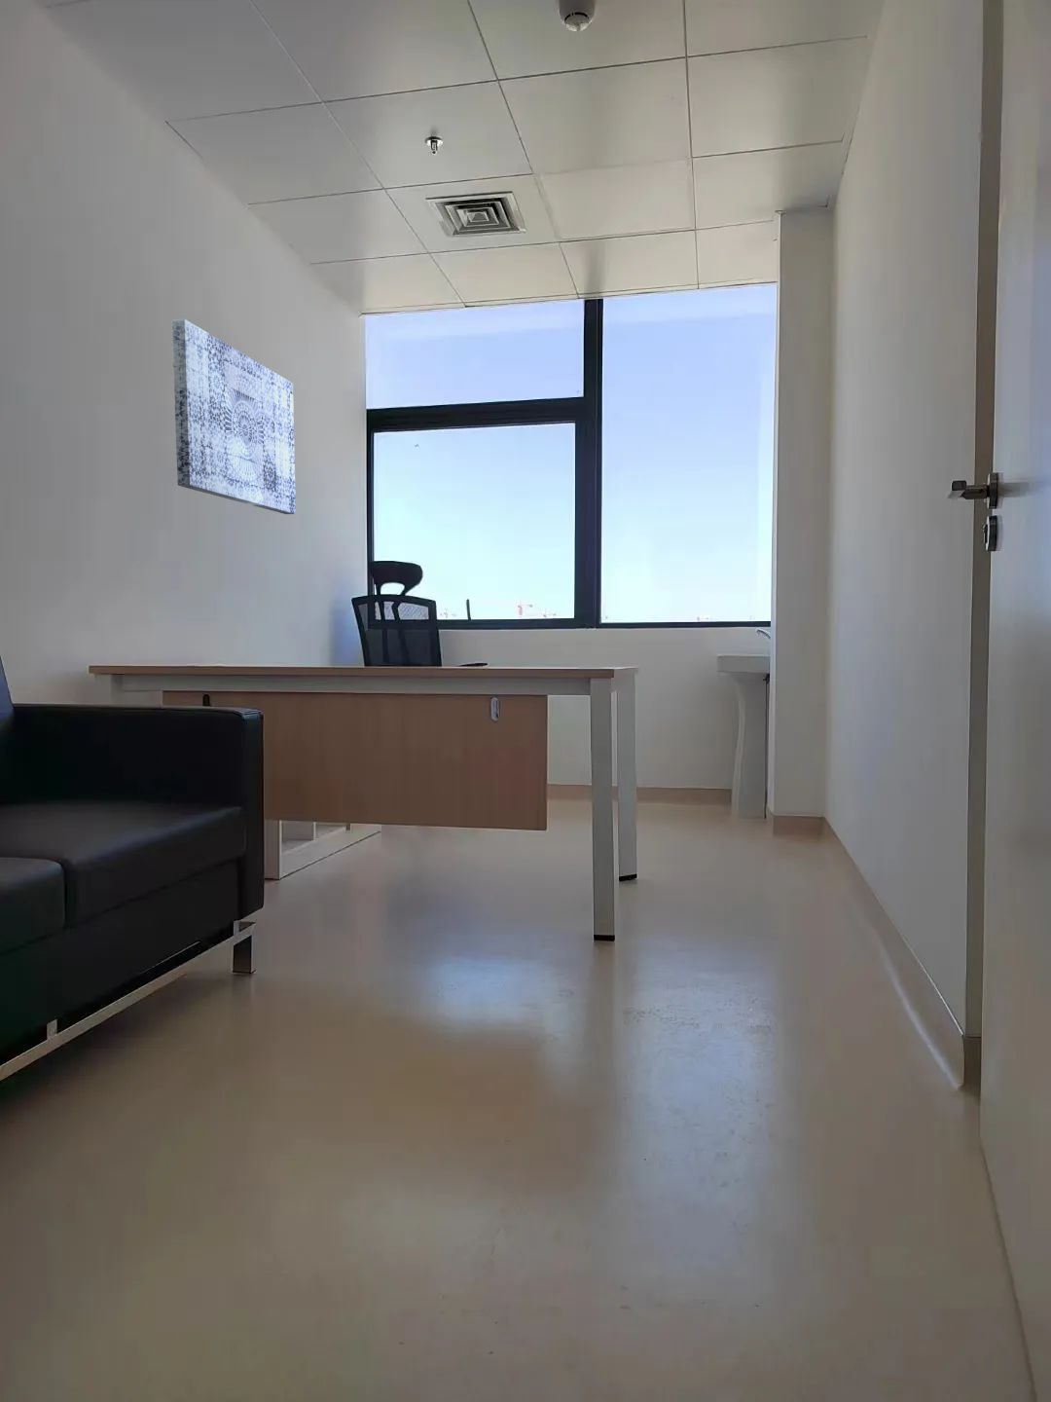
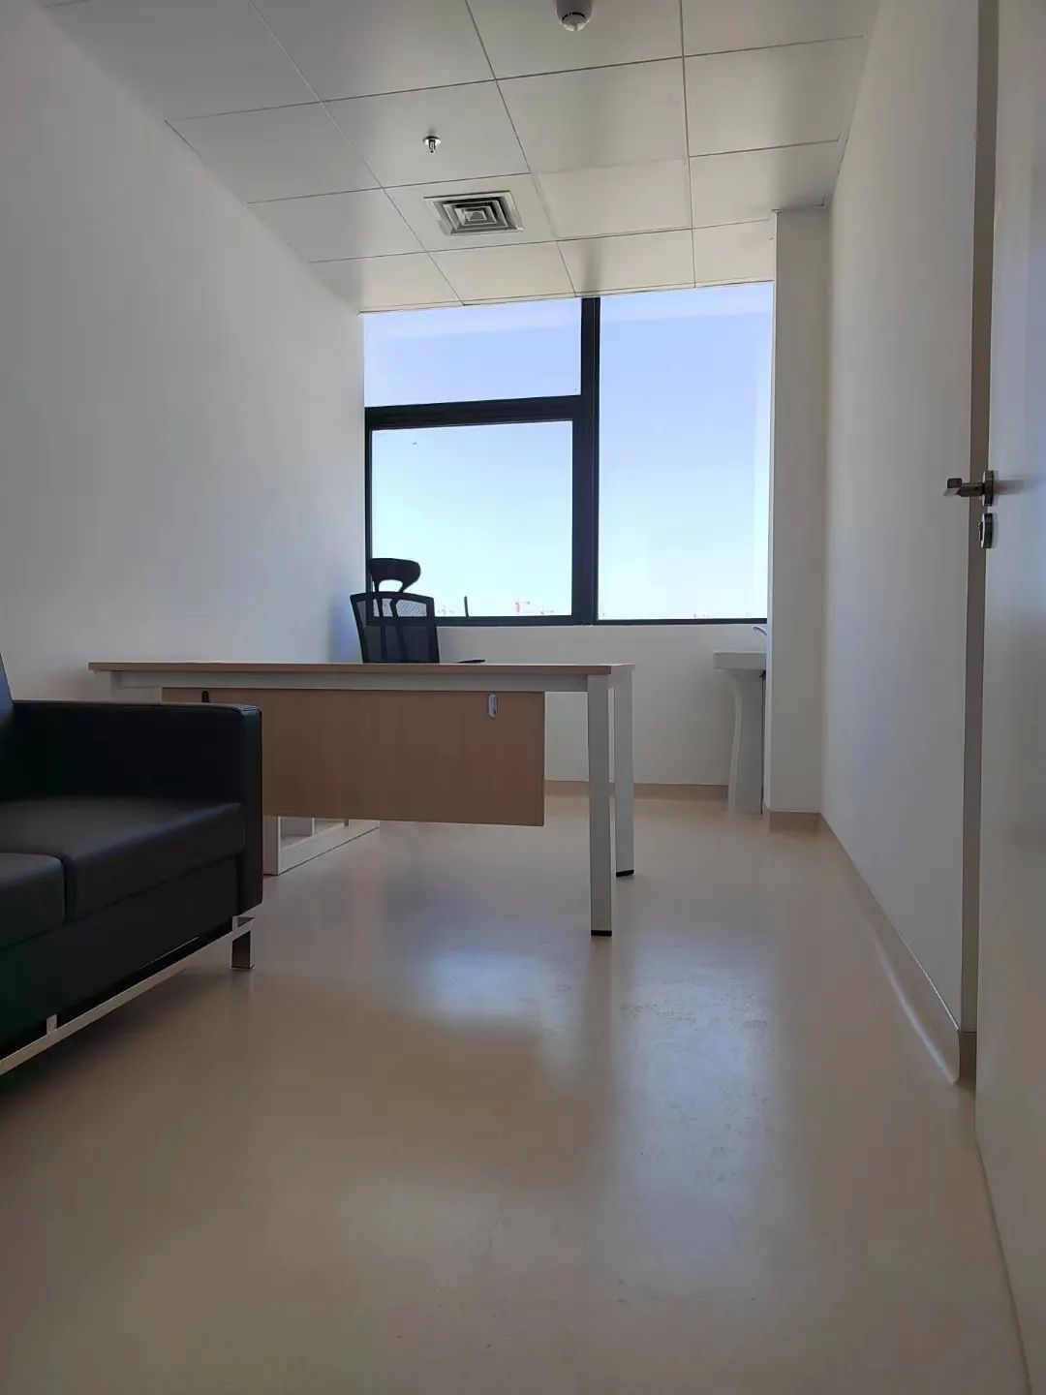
- wall art [171,318,297,516]
